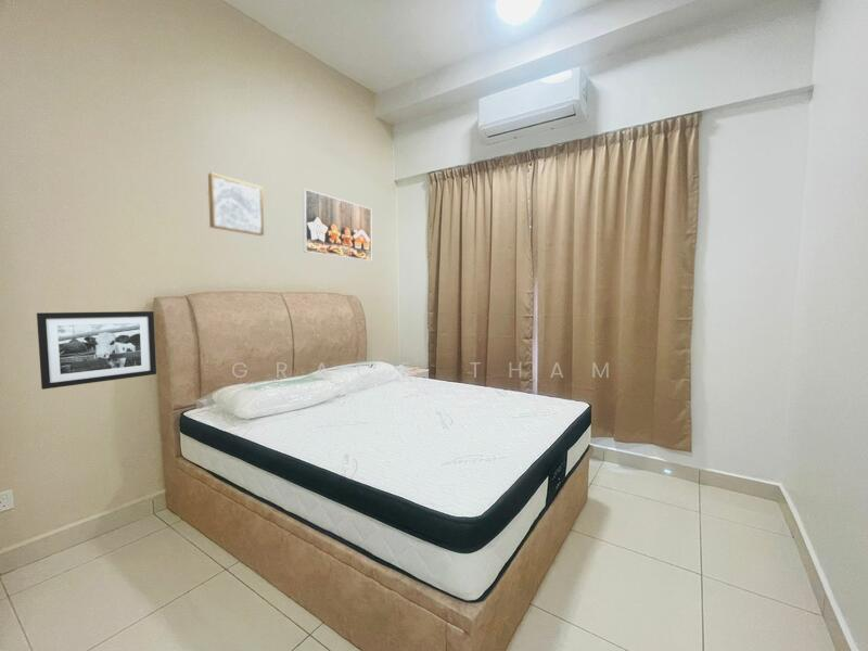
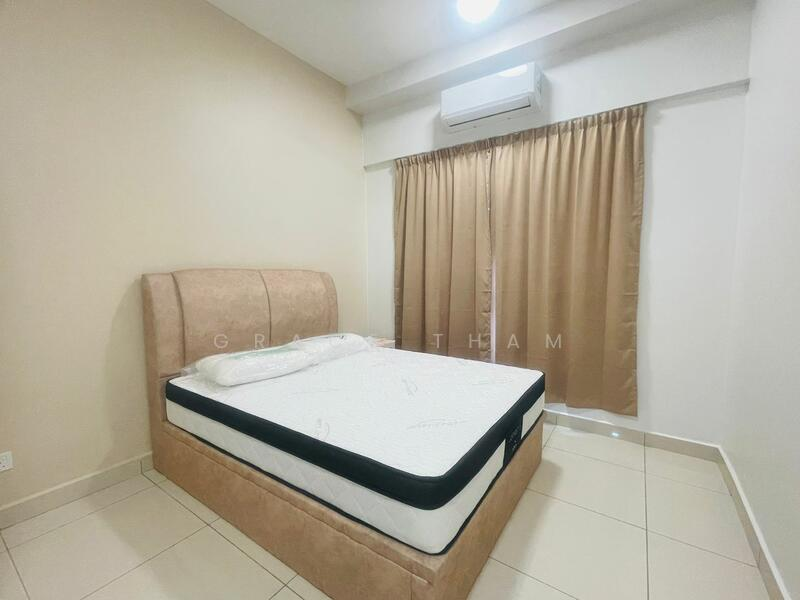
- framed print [302,188,372,263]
- picture frame [36,310,157,391]
- wall art [207,171,265,237]
